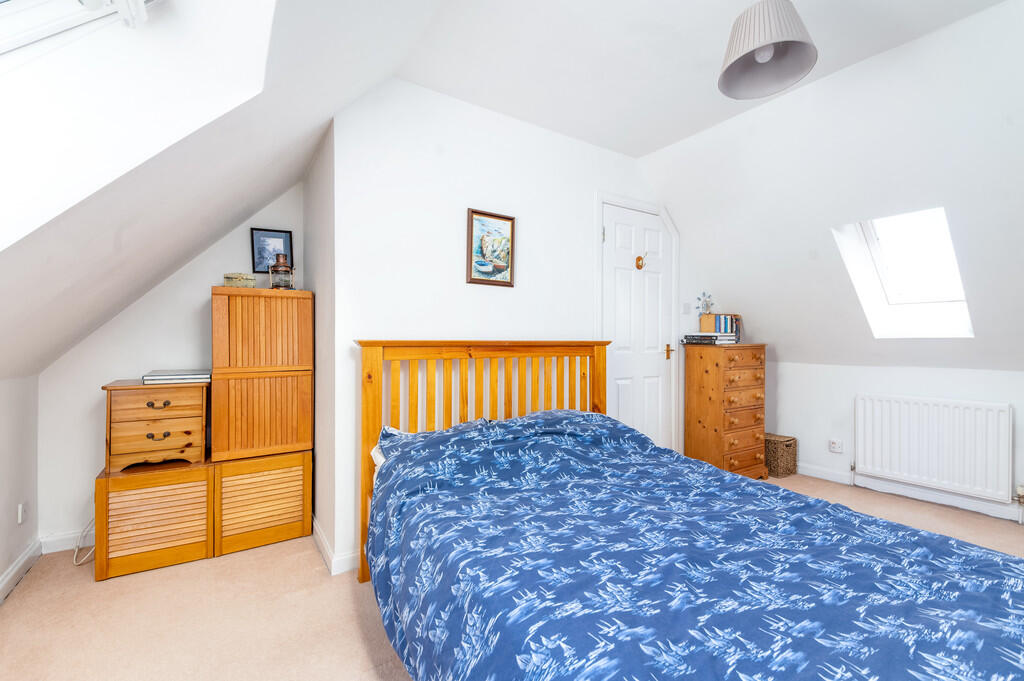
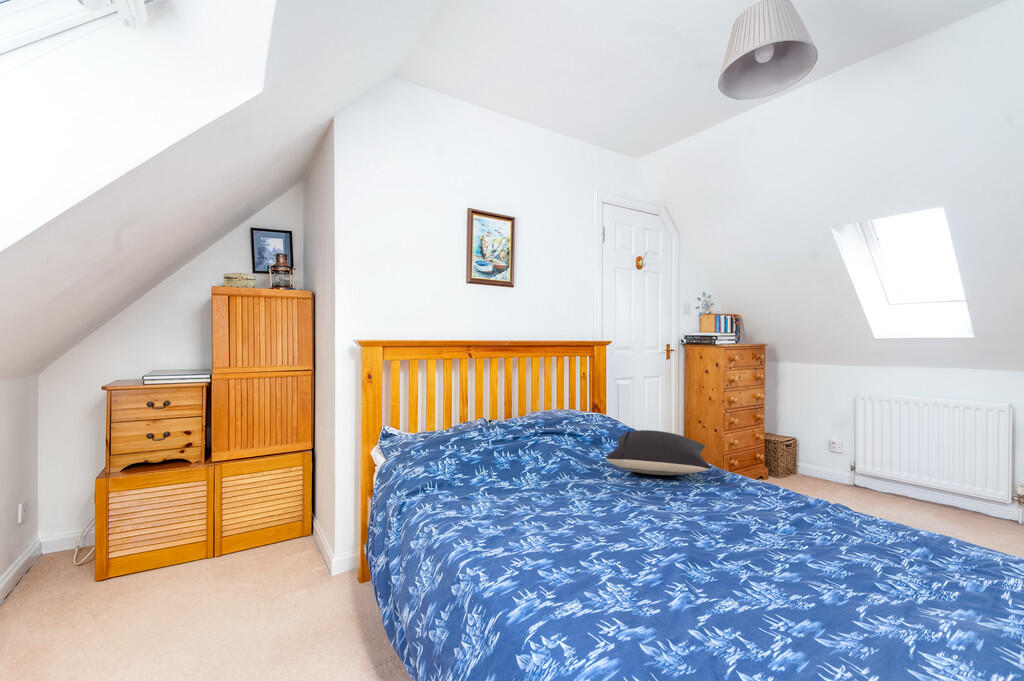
+ pillow [605,429,712,476]
